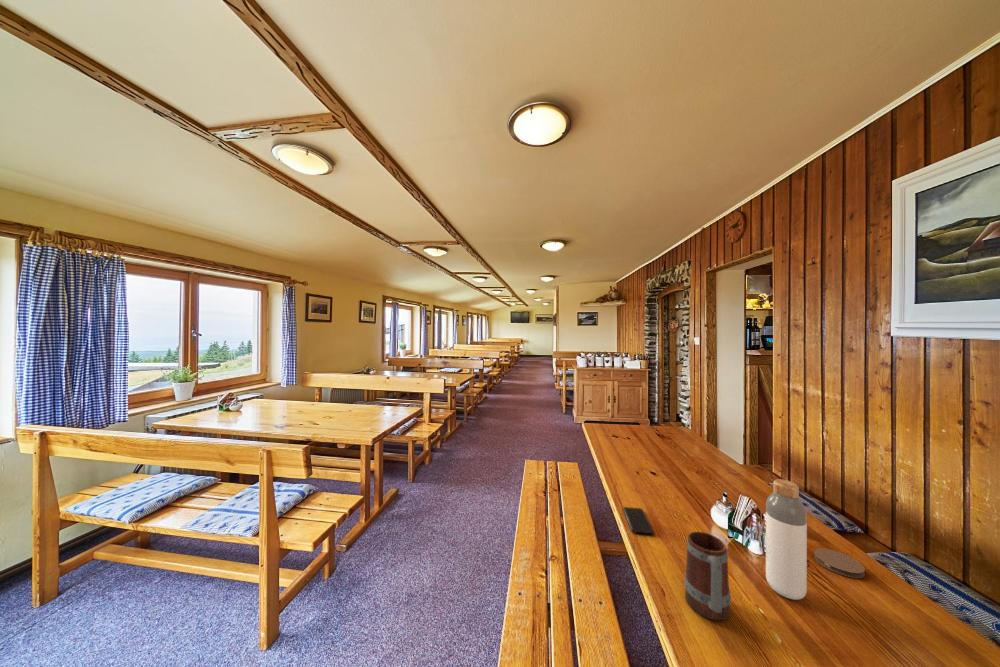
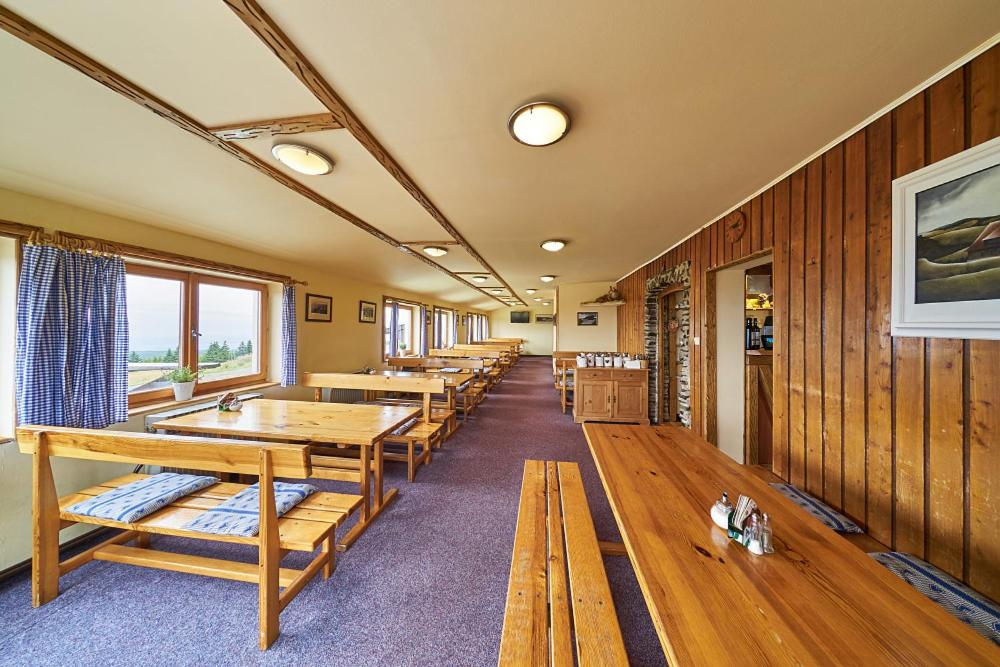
- bottle [765,478,808,601]
- smartphone [622,506,655,535]
- beer mug [684,531,732,621]
- coaster [813,547,866,579]
